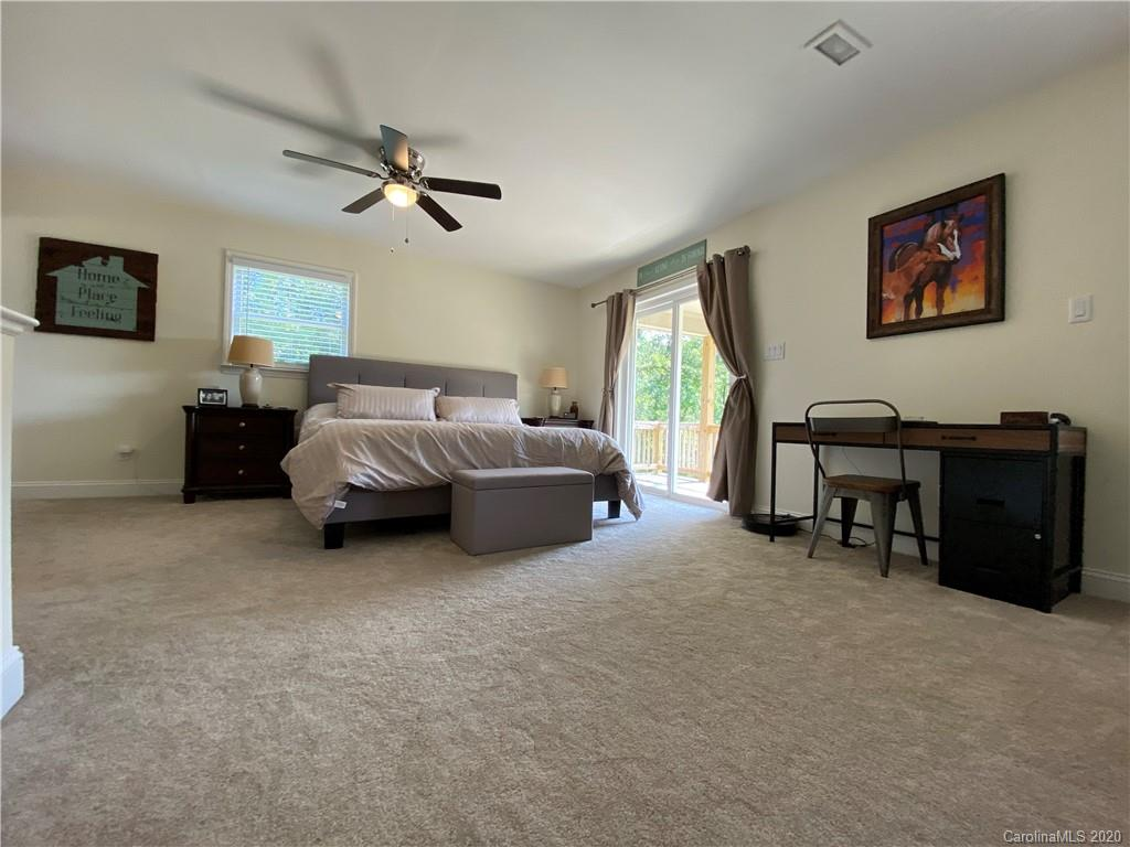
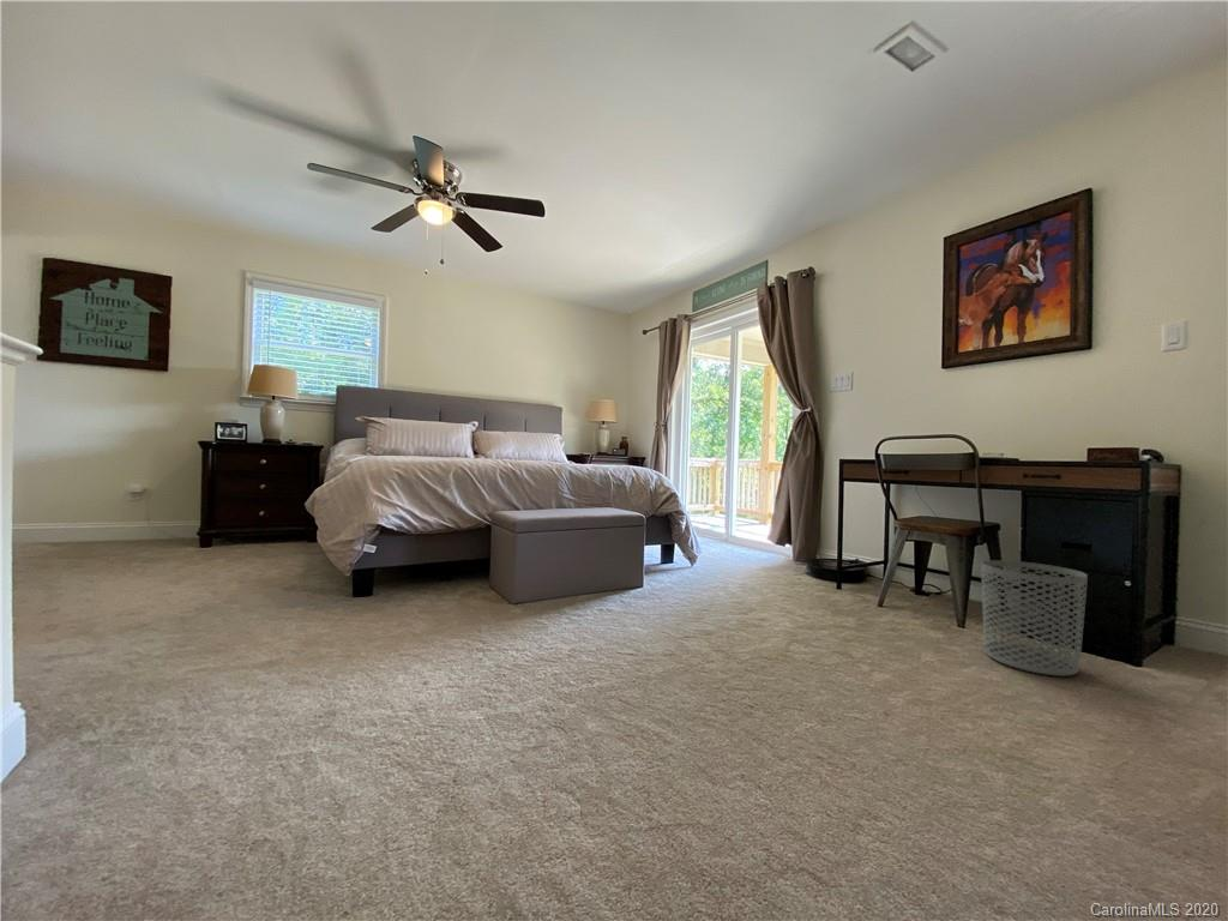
+ waste bin [980,559,1089,678]
